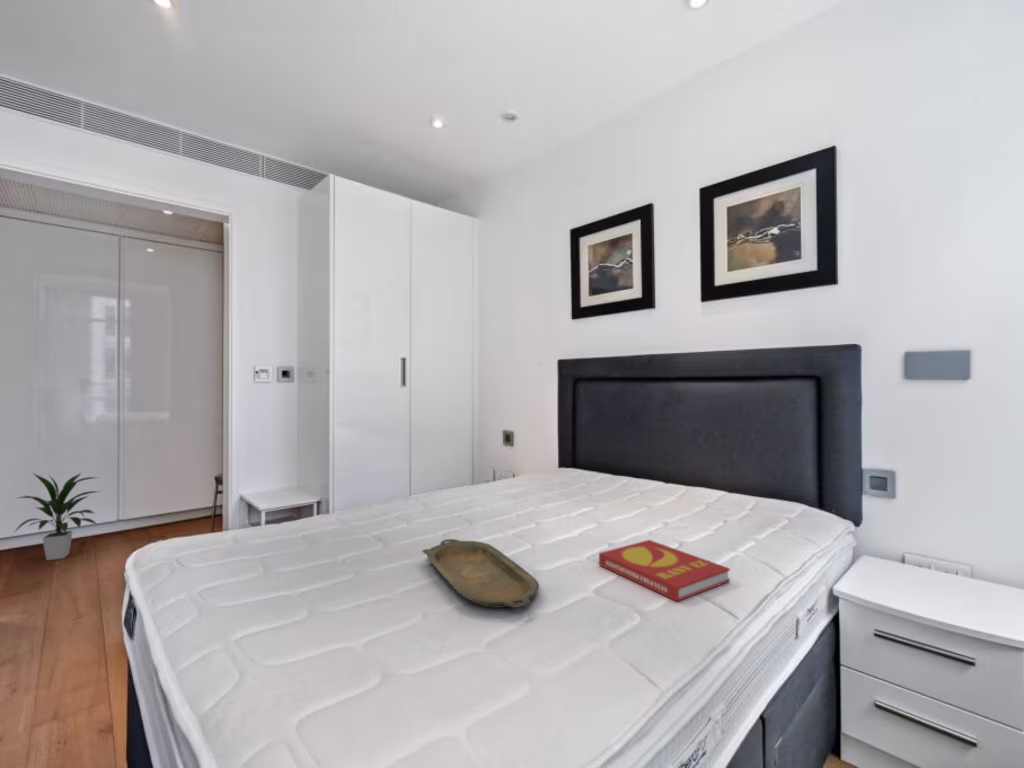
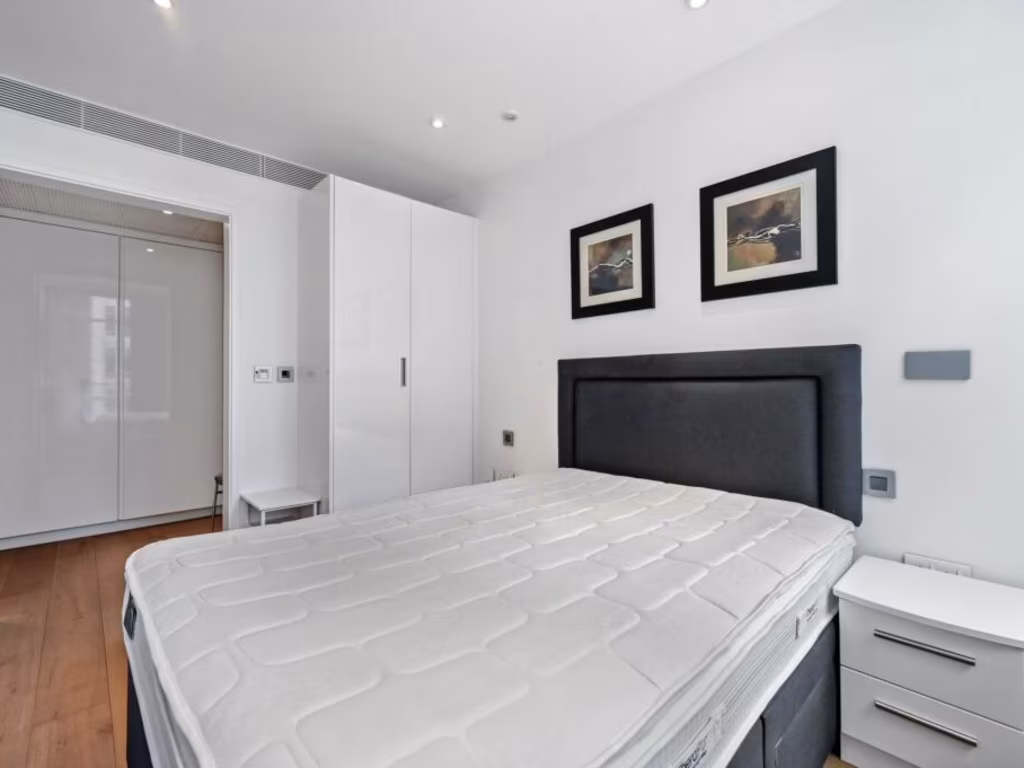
- indoor plant [12,471,102,561]
- book [598,539,731,602]
- serving tray [421,538,540,609]
